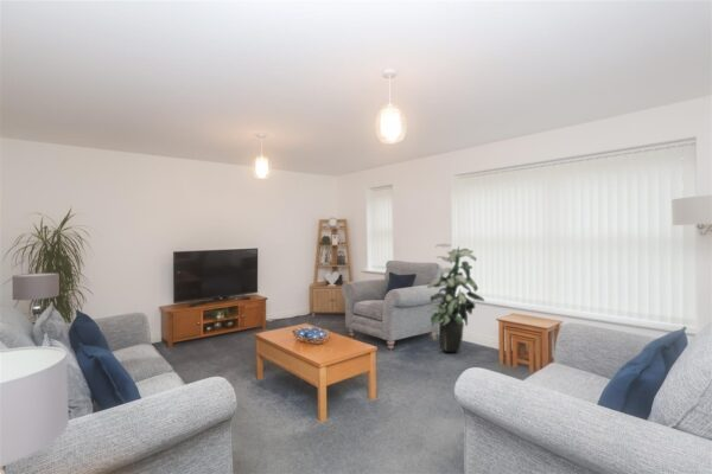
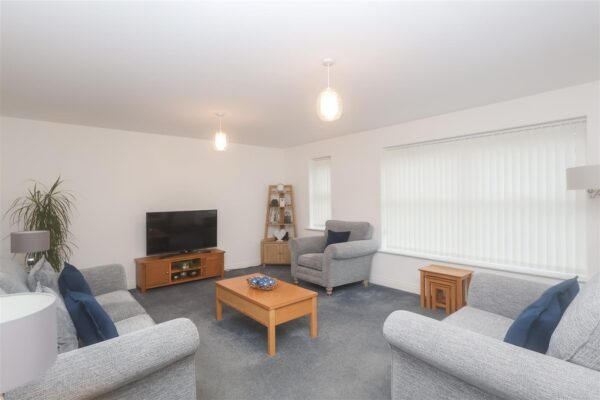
- indoor plant [426,243,485,353]
